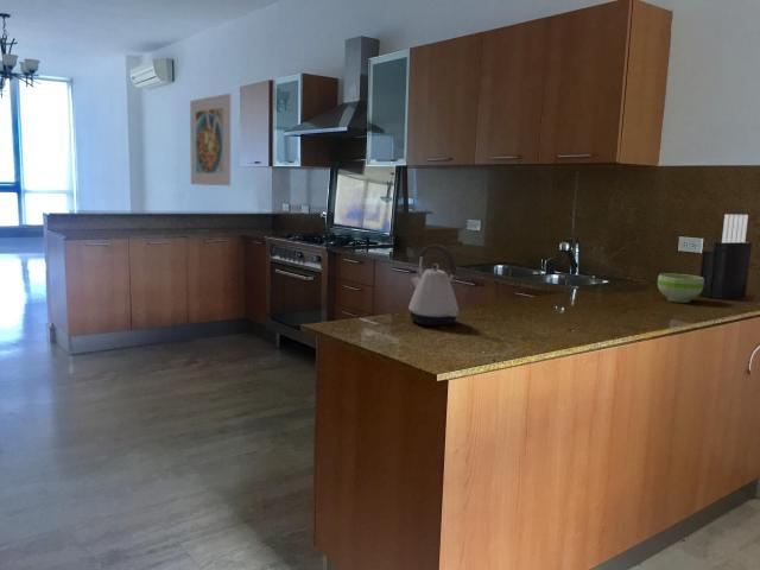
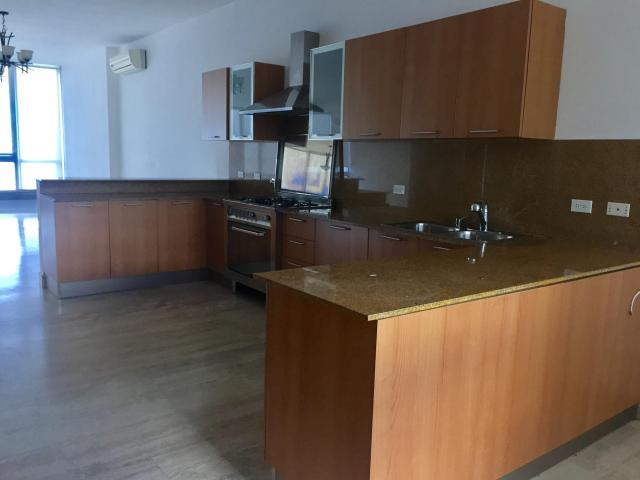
- knife block [698,214,753,300]
- bowl [657,272,704,304]
- kettle [408,243,460,327]
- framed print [189,93,232,186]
